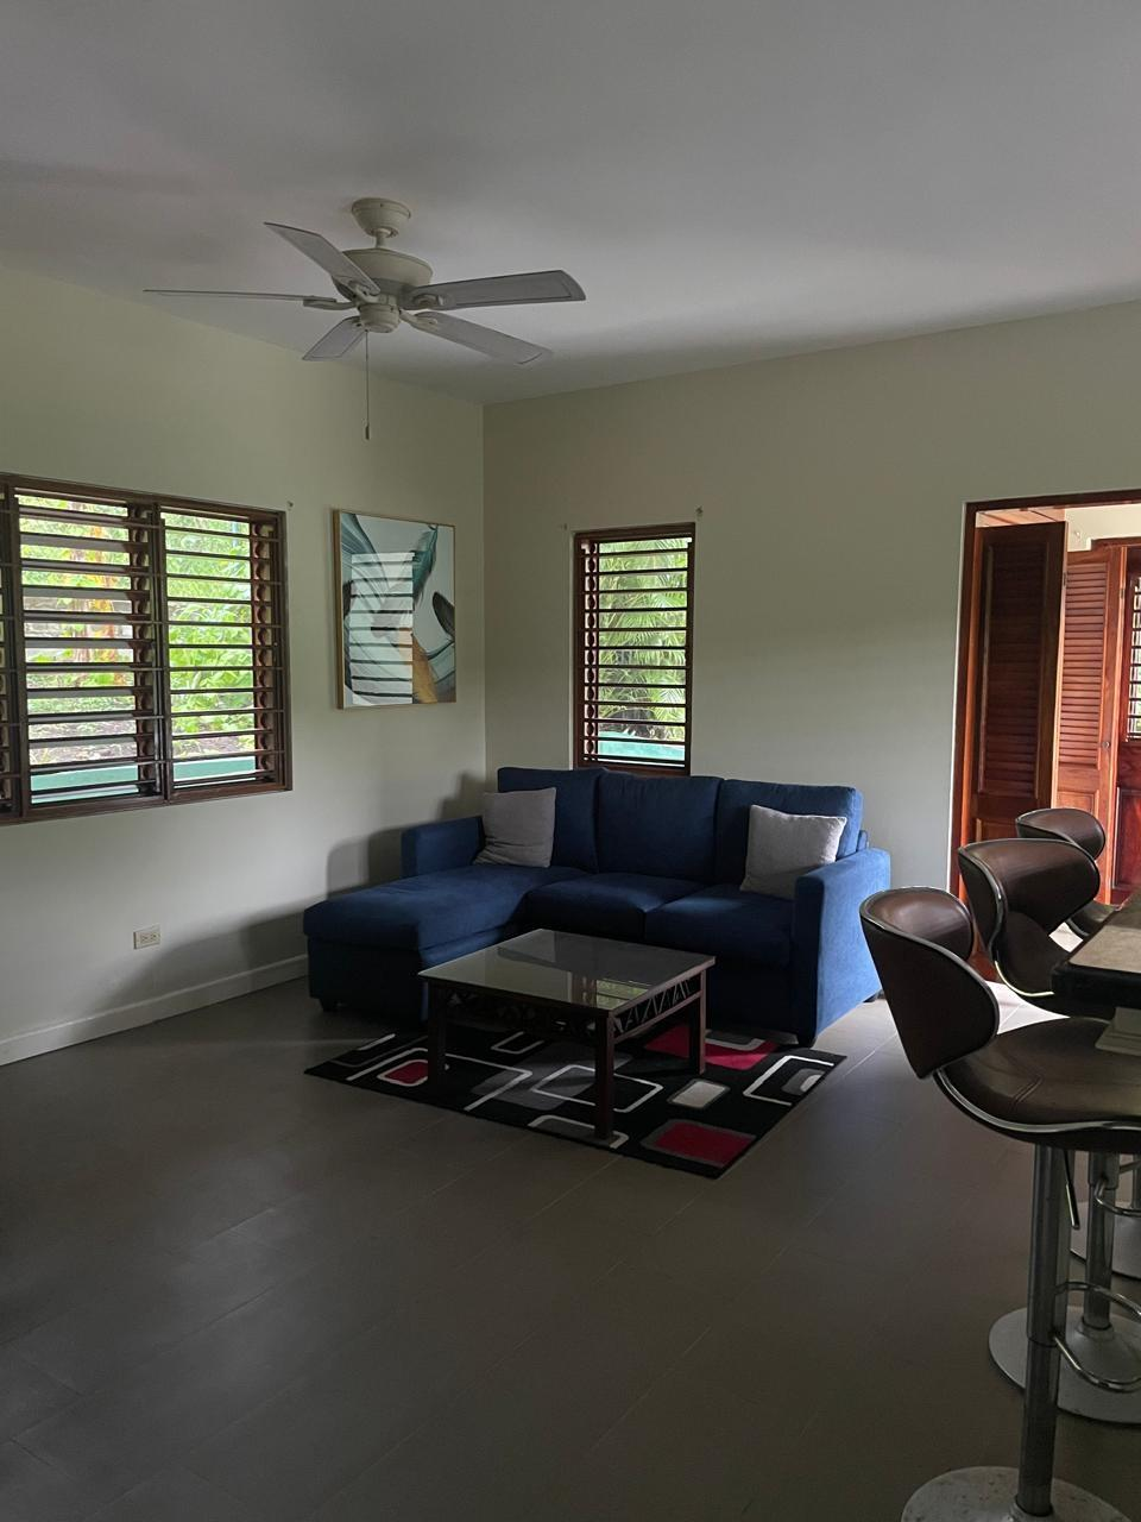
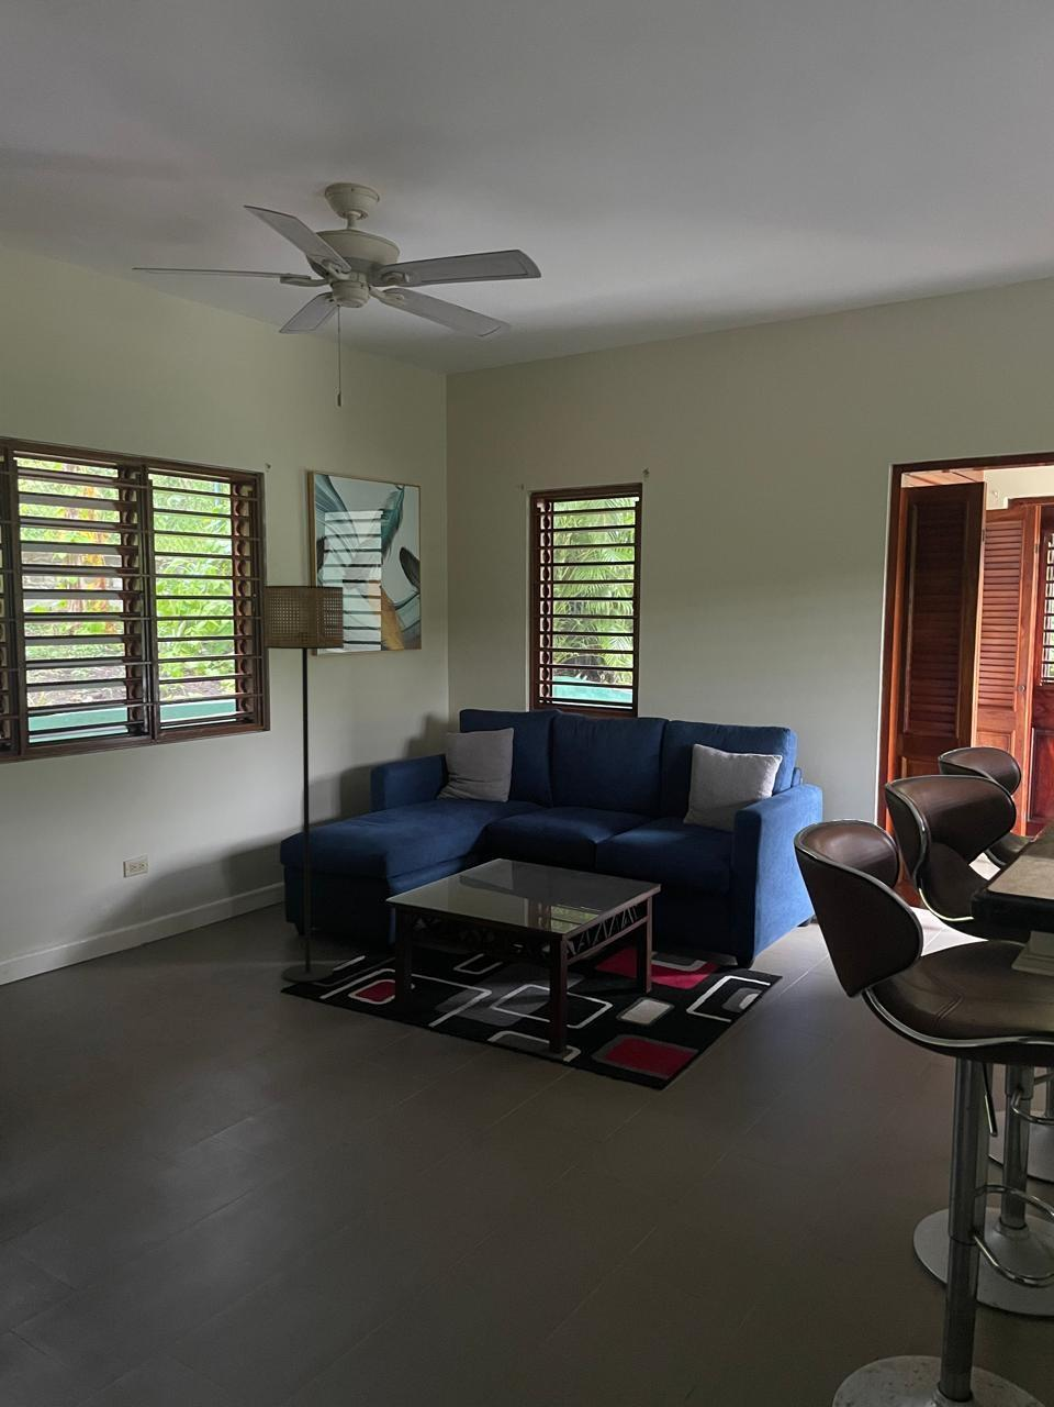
+ floor lamp [264,585,344,983]
